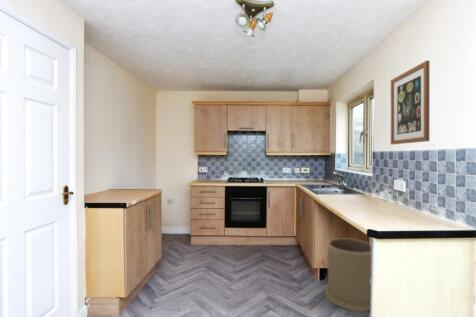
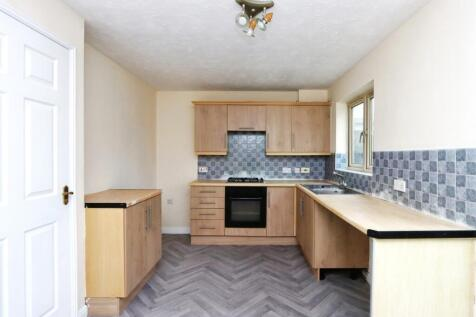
- trash can [324,237,372,313]
- wall art [390,60,430,145]
